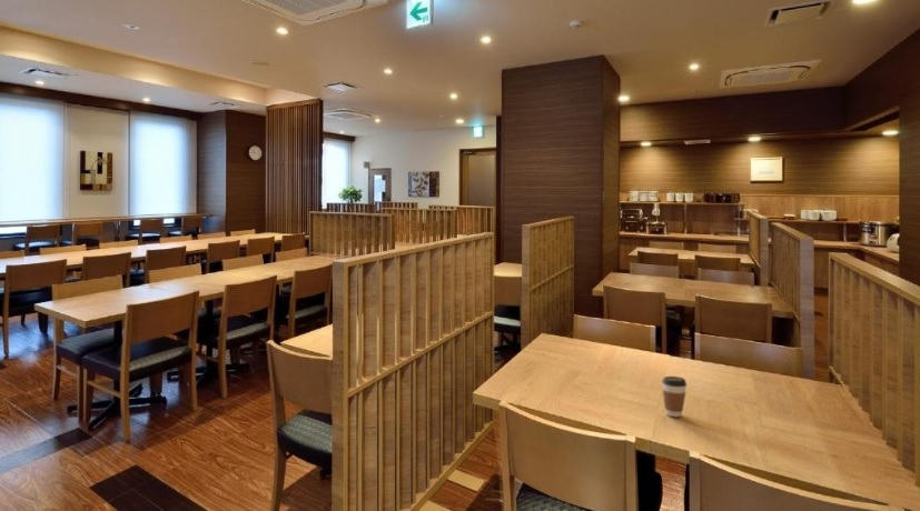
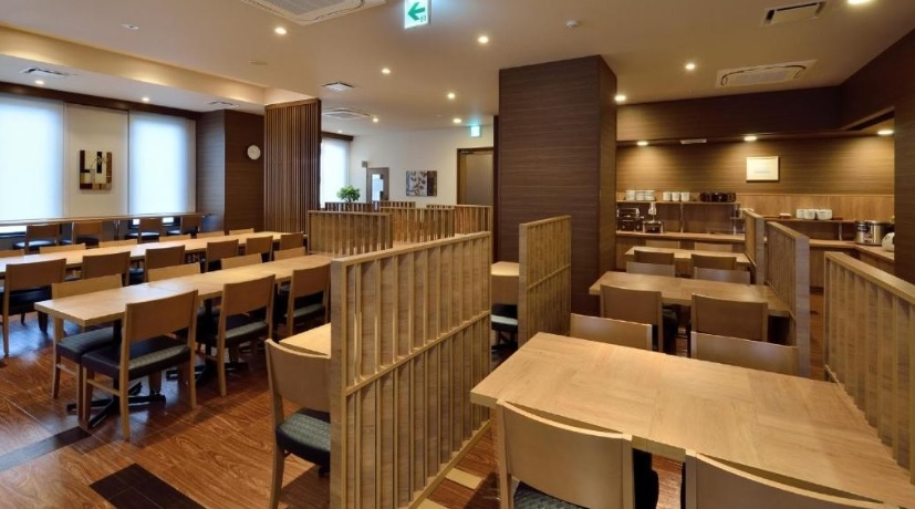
- coffee cup [661,375,687,418]
